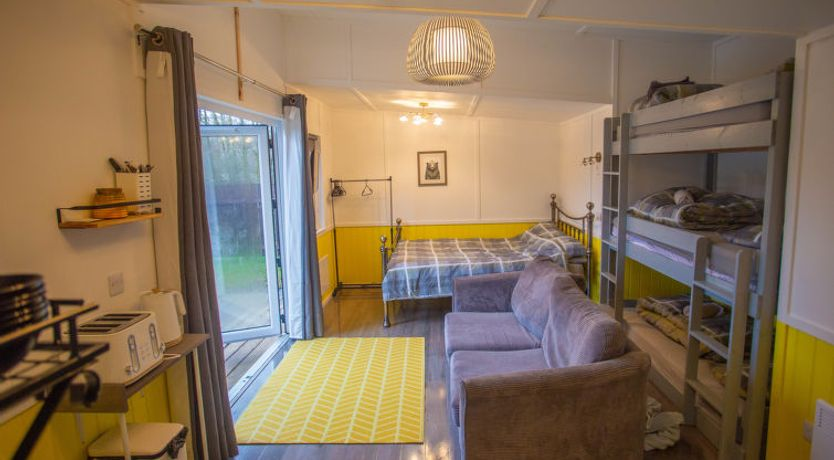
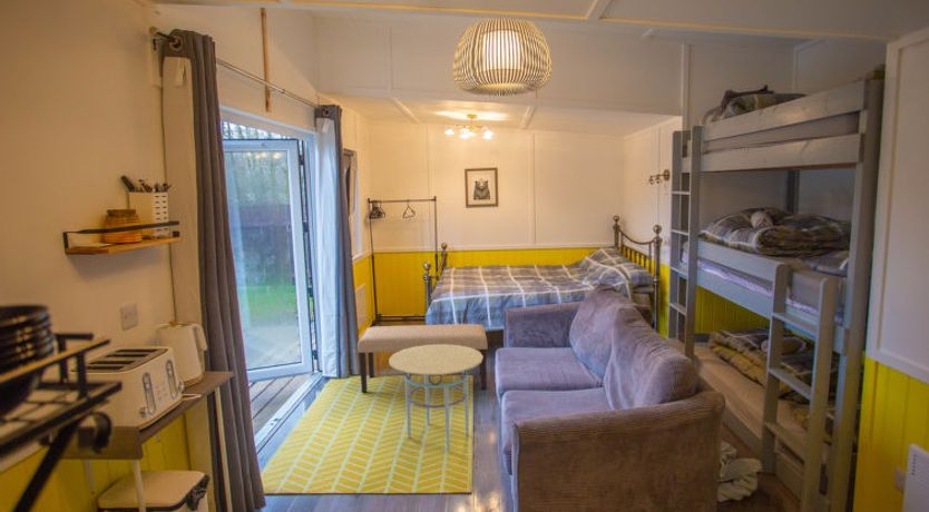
+ side table [388,344,483,451]
+ bench [356,323,489,394]
